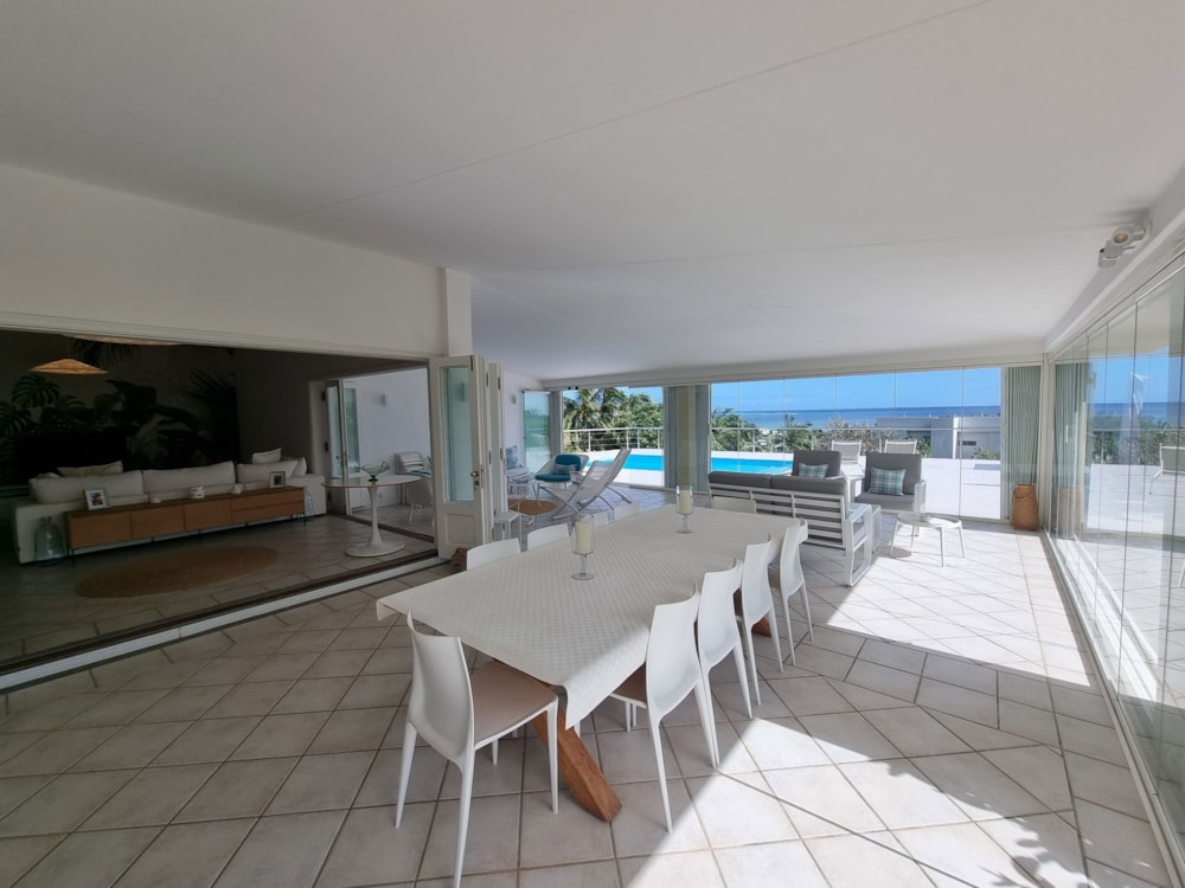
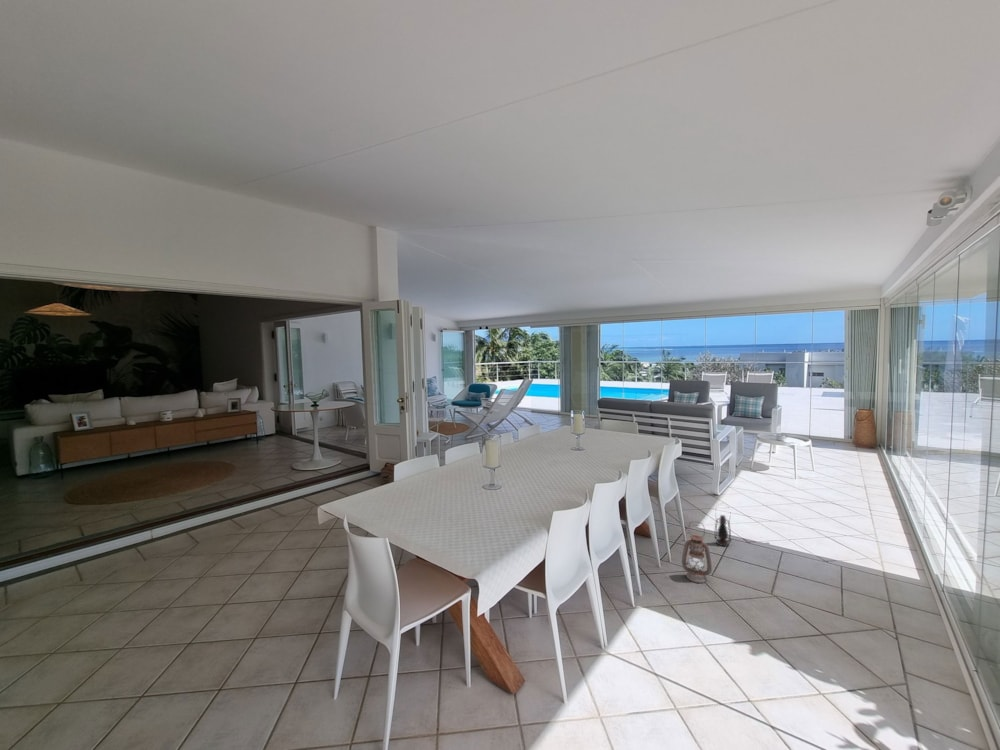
+ lantern [681,520,713,584]
+ lantern [714,502,732,548]
